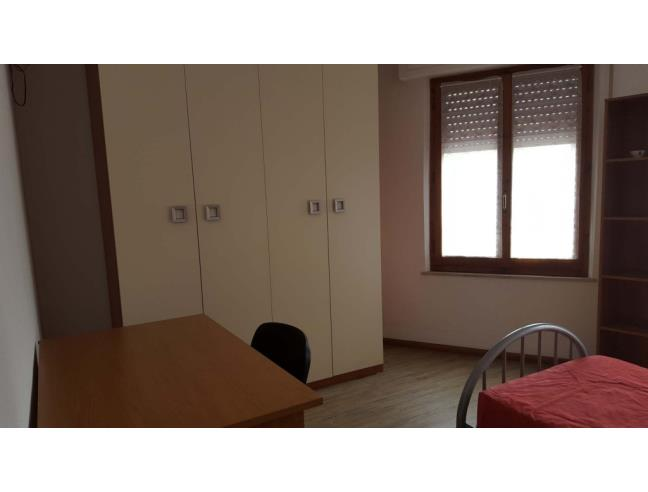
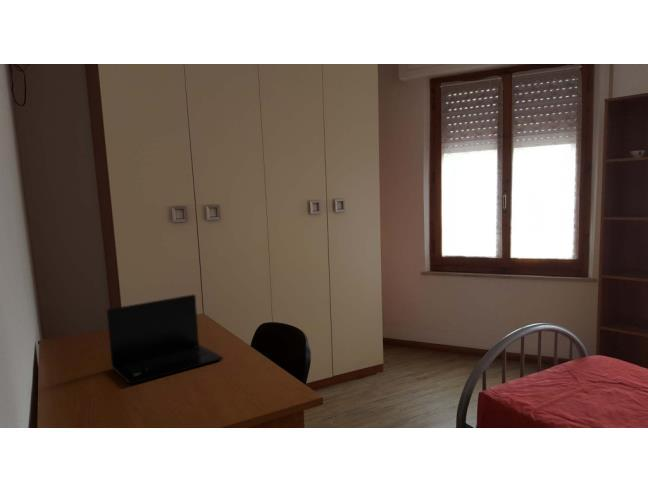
+ laptop [106,293,224,385]
